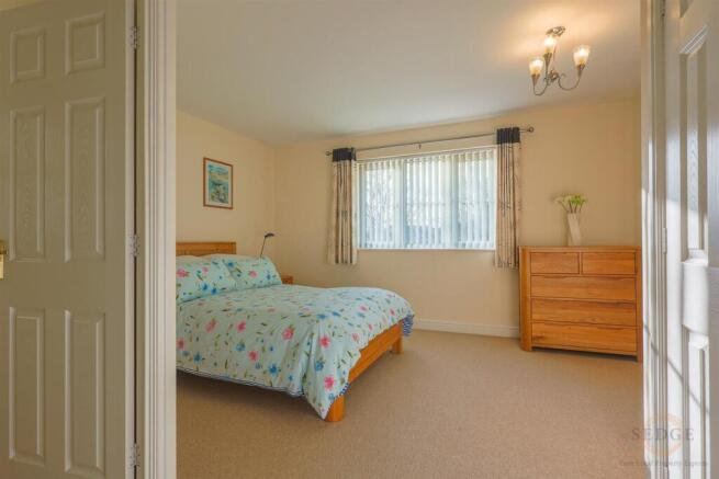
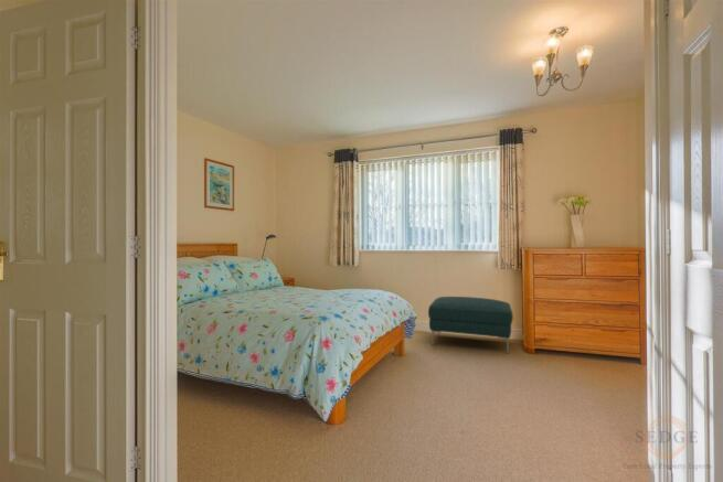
+ ottoman [427,296,514,355]
